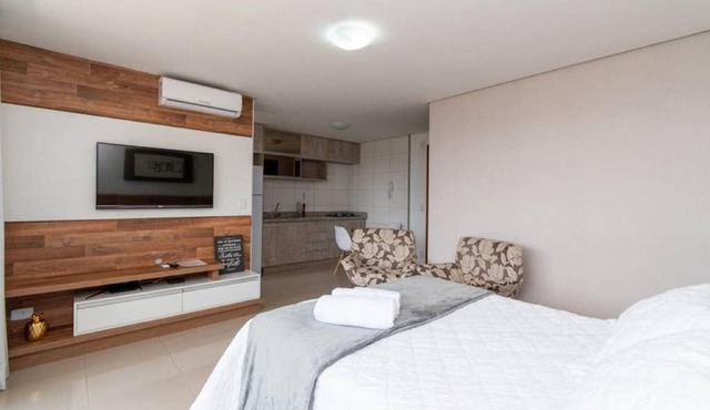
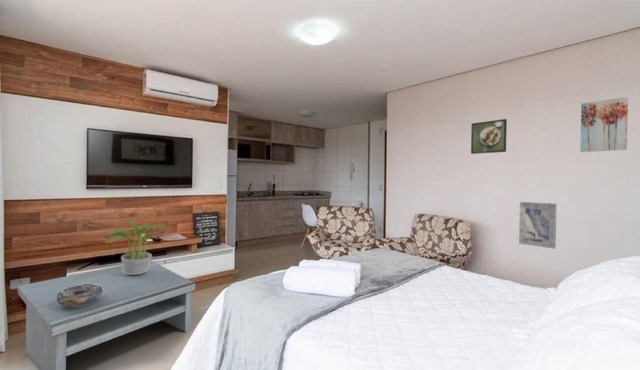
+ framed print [470,118,508,155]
+ wall art [579,96,629,153]
+ decorative bowl [57,283,104,307]
+ wall art [518,201,557,250]
+ potted plant [100,220,171,274]
+ coffee table [17,260,196,370]
